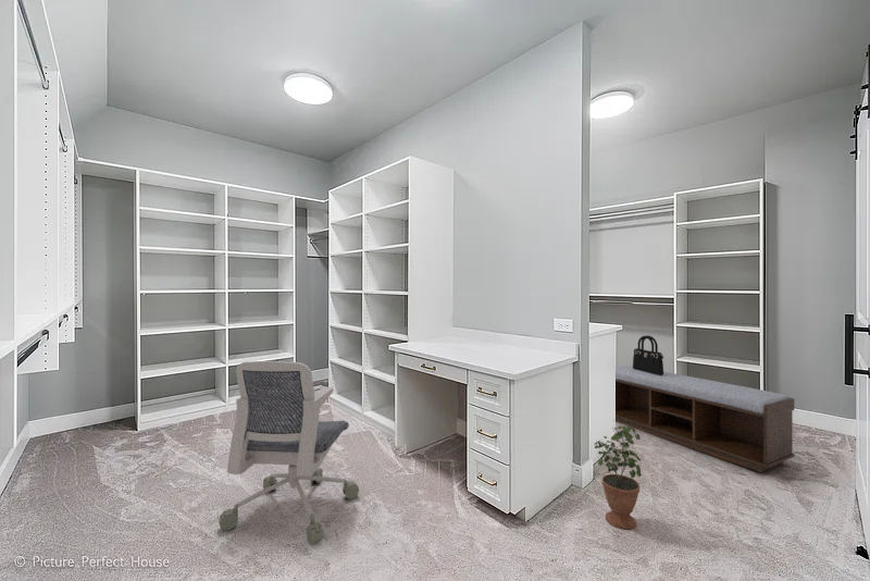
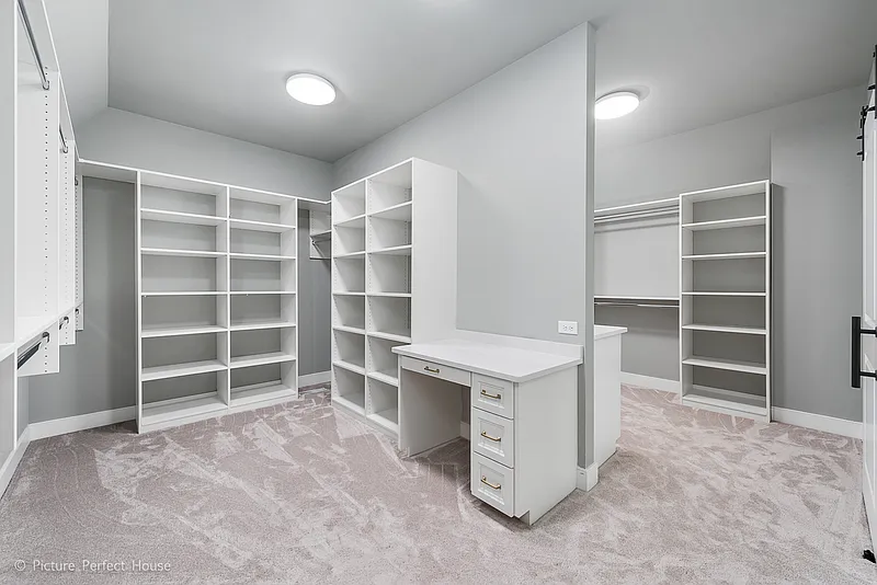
- handbag [632,334,664,375]
- bench [614,364,796,473]
- office chair [219,360,360,546]
- potted plant [593,420,643,531]
